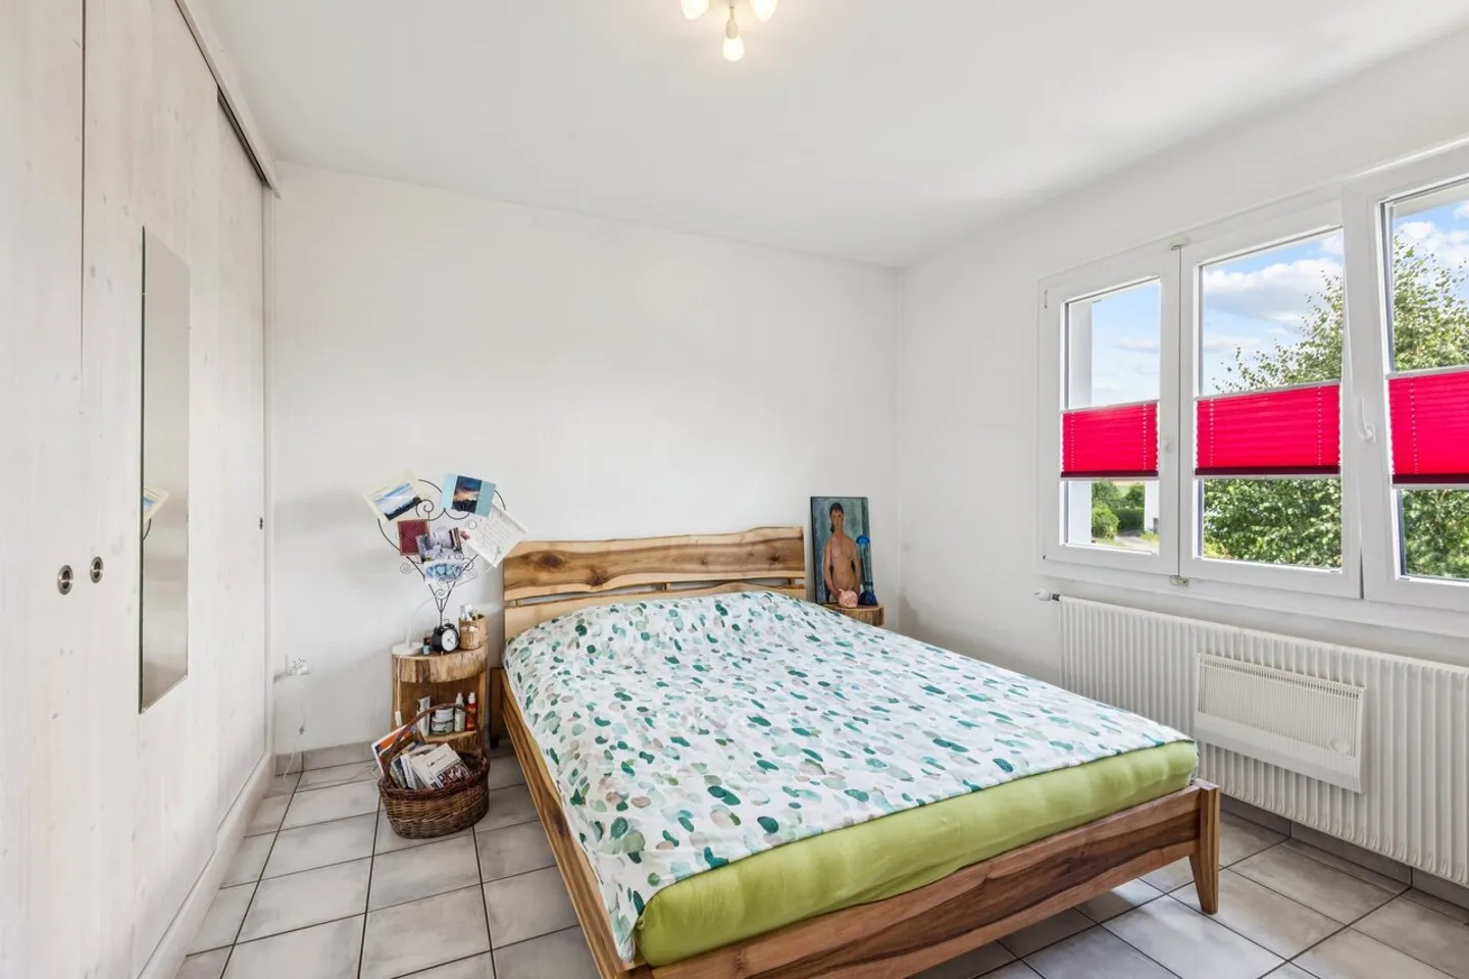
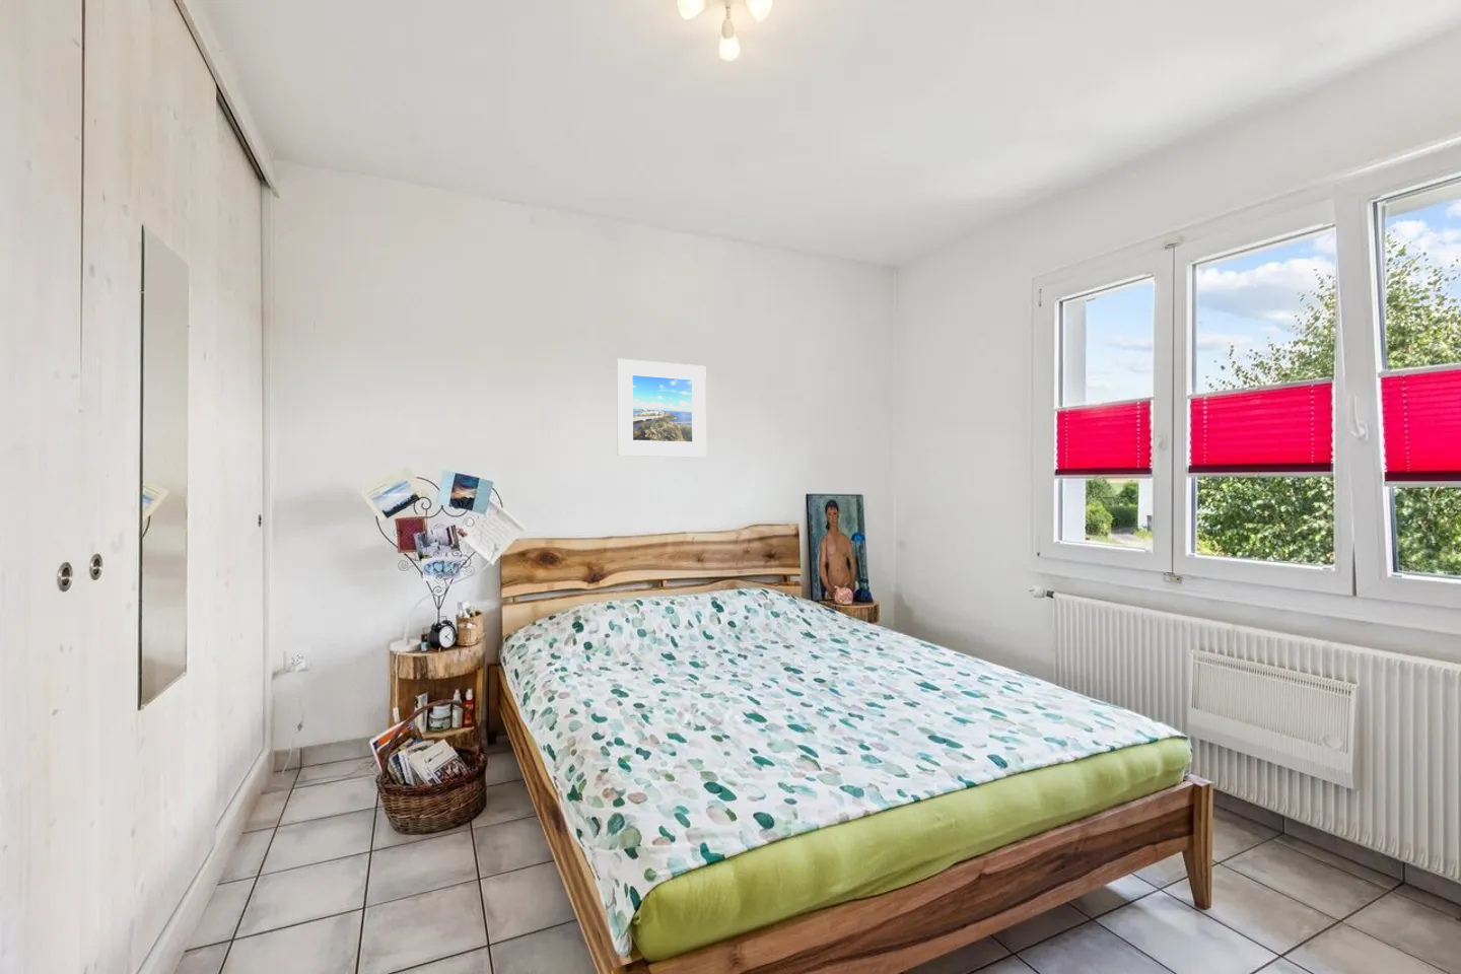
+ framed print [616,358,708,458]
